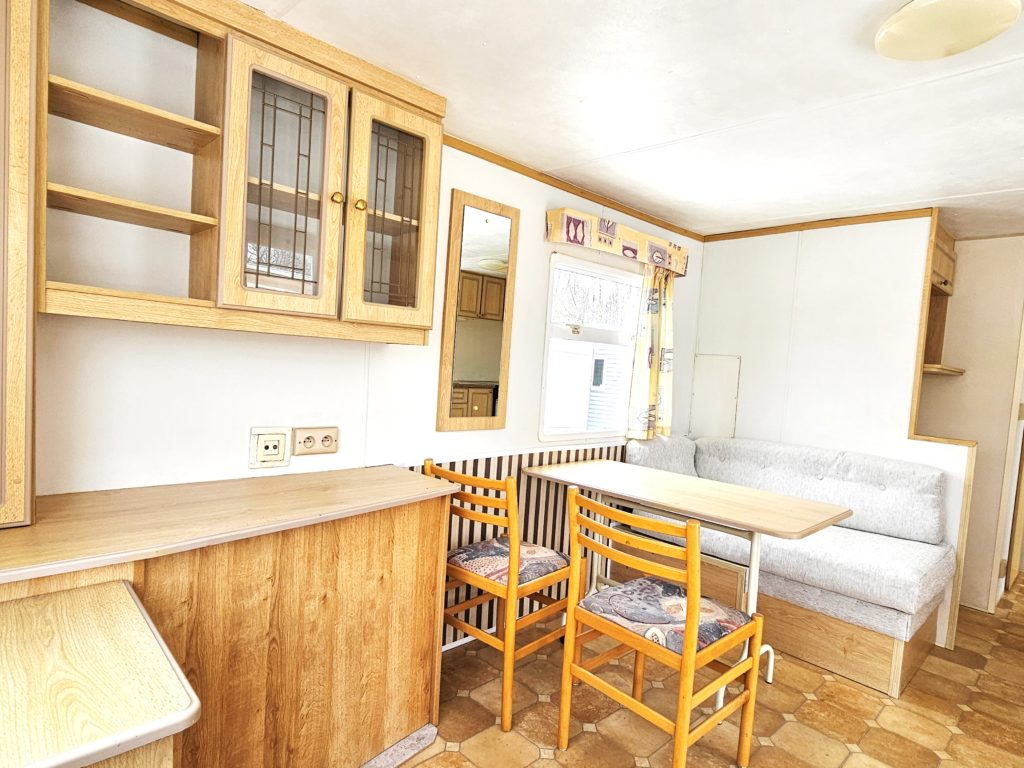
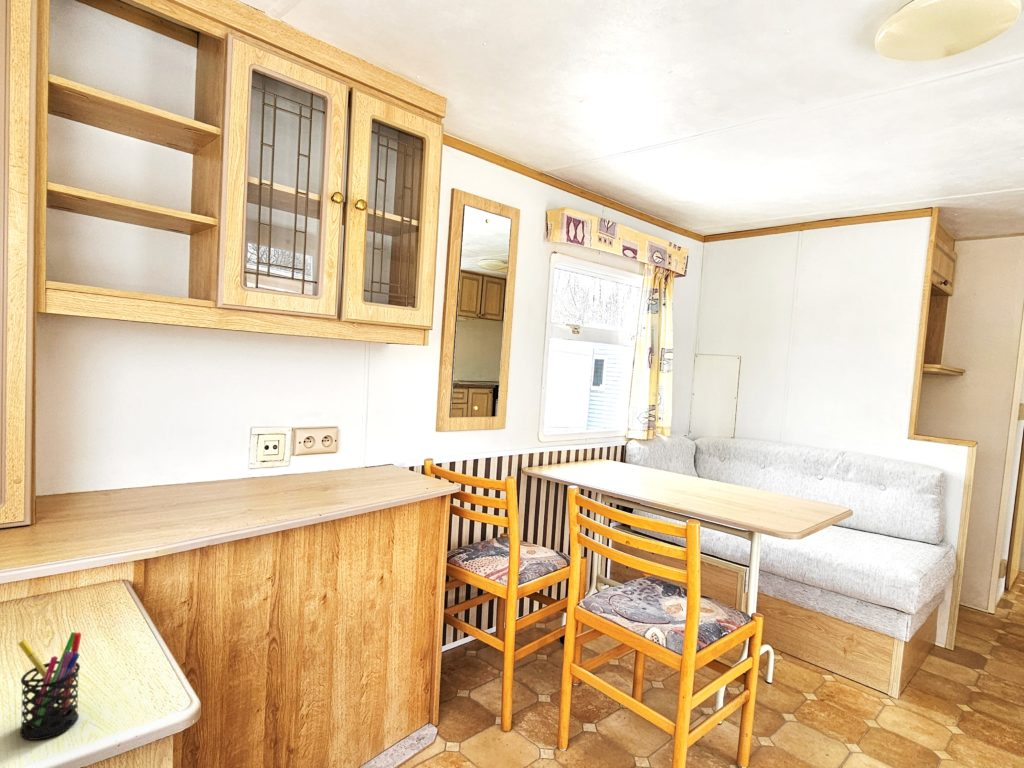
+ pen holder [17,631,82,741]
